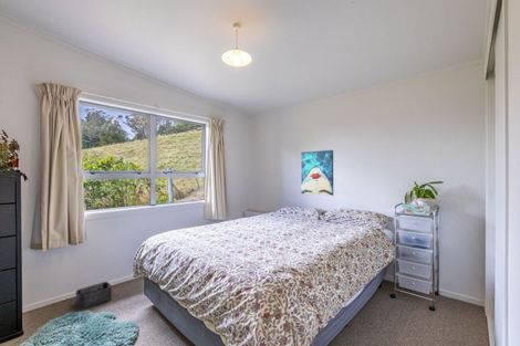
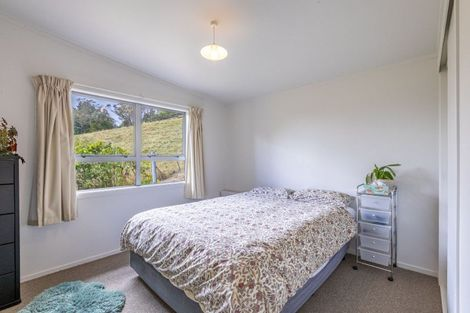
- wall art [300,149,334,197]
- storage bin [75,281,113,311]
